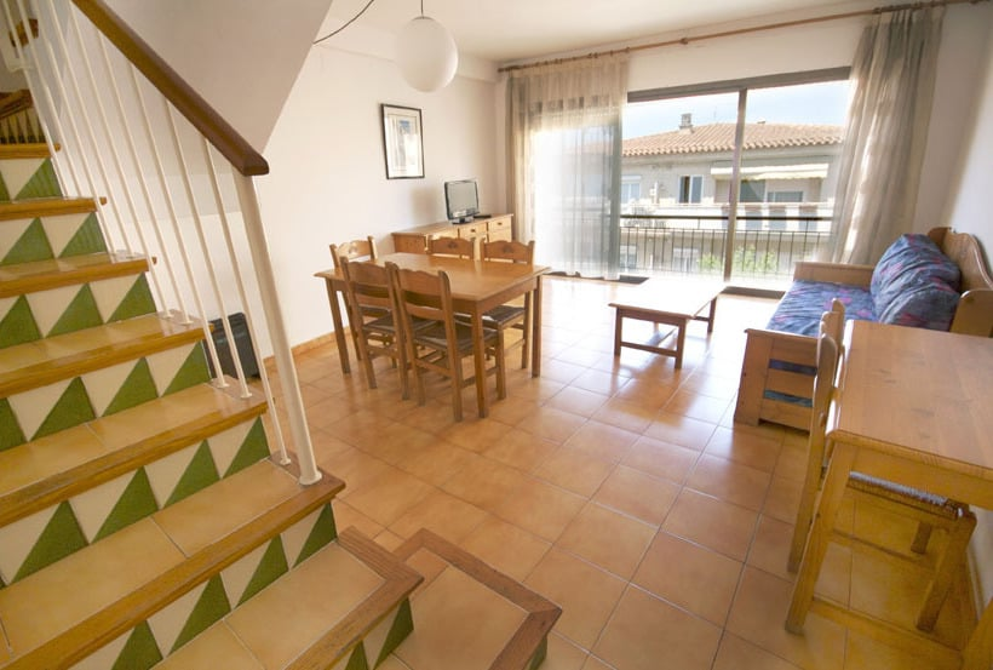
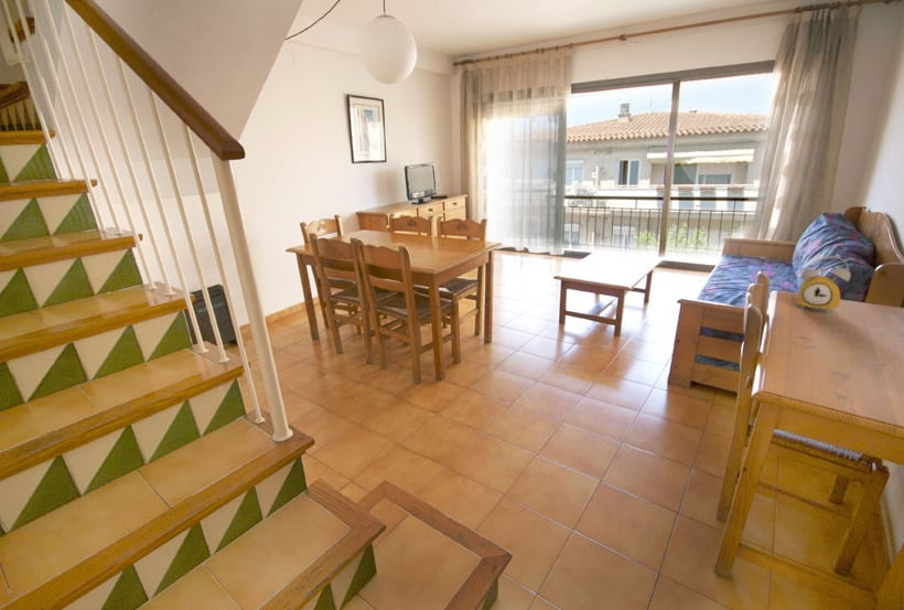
+ alarm clock [797,255,852,313]
